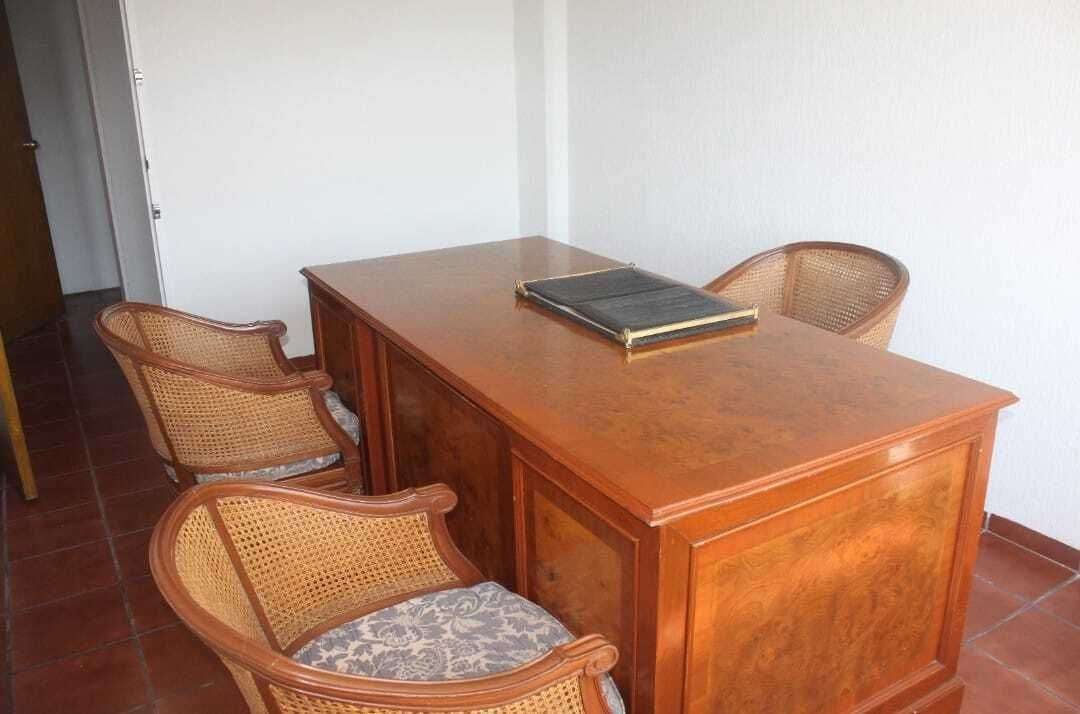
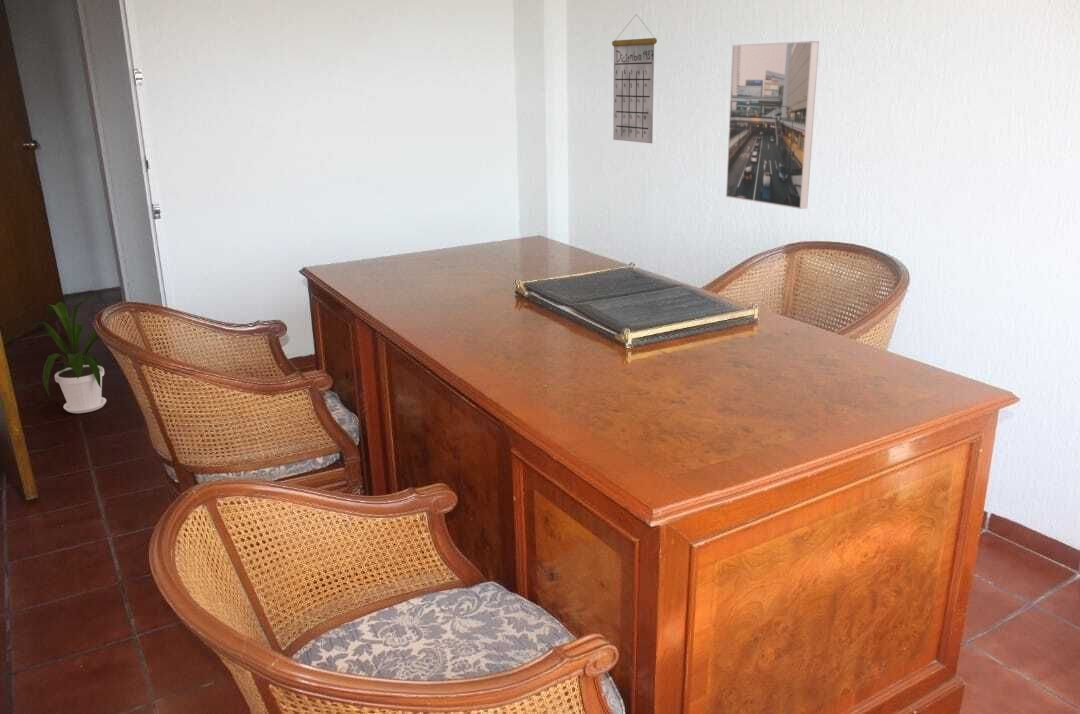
+ house plant [33,296,107,414]
+ calendar [611,13,658,144]
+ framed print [725,40,820,210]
